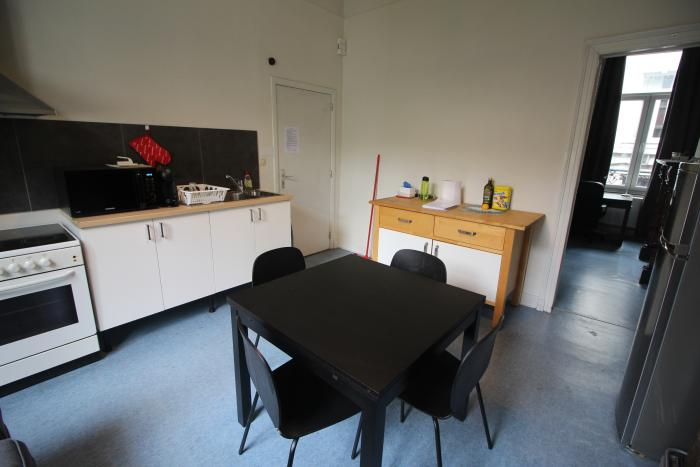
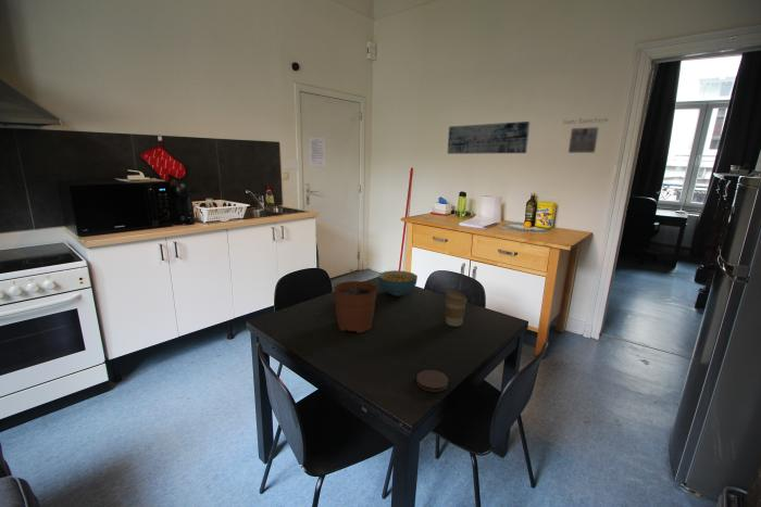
+ cereal bowl [377,269,419,297]
+ coaster [415,369,449,393]
+ coffee cup [444,291,467,328]
+ plant pot [333,268,378,334]
+ wall art [447,121,531,155]
+ calendar [563,117,609,154]
